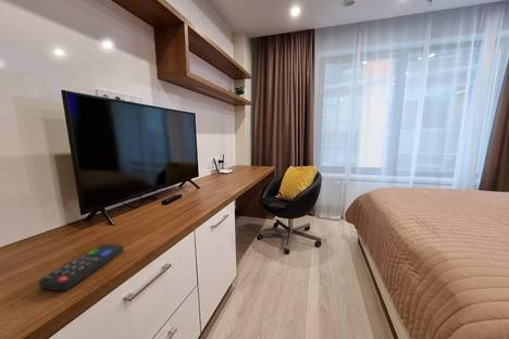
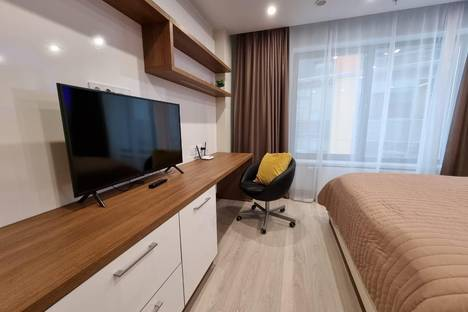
- remote control [38,243,124,291]
